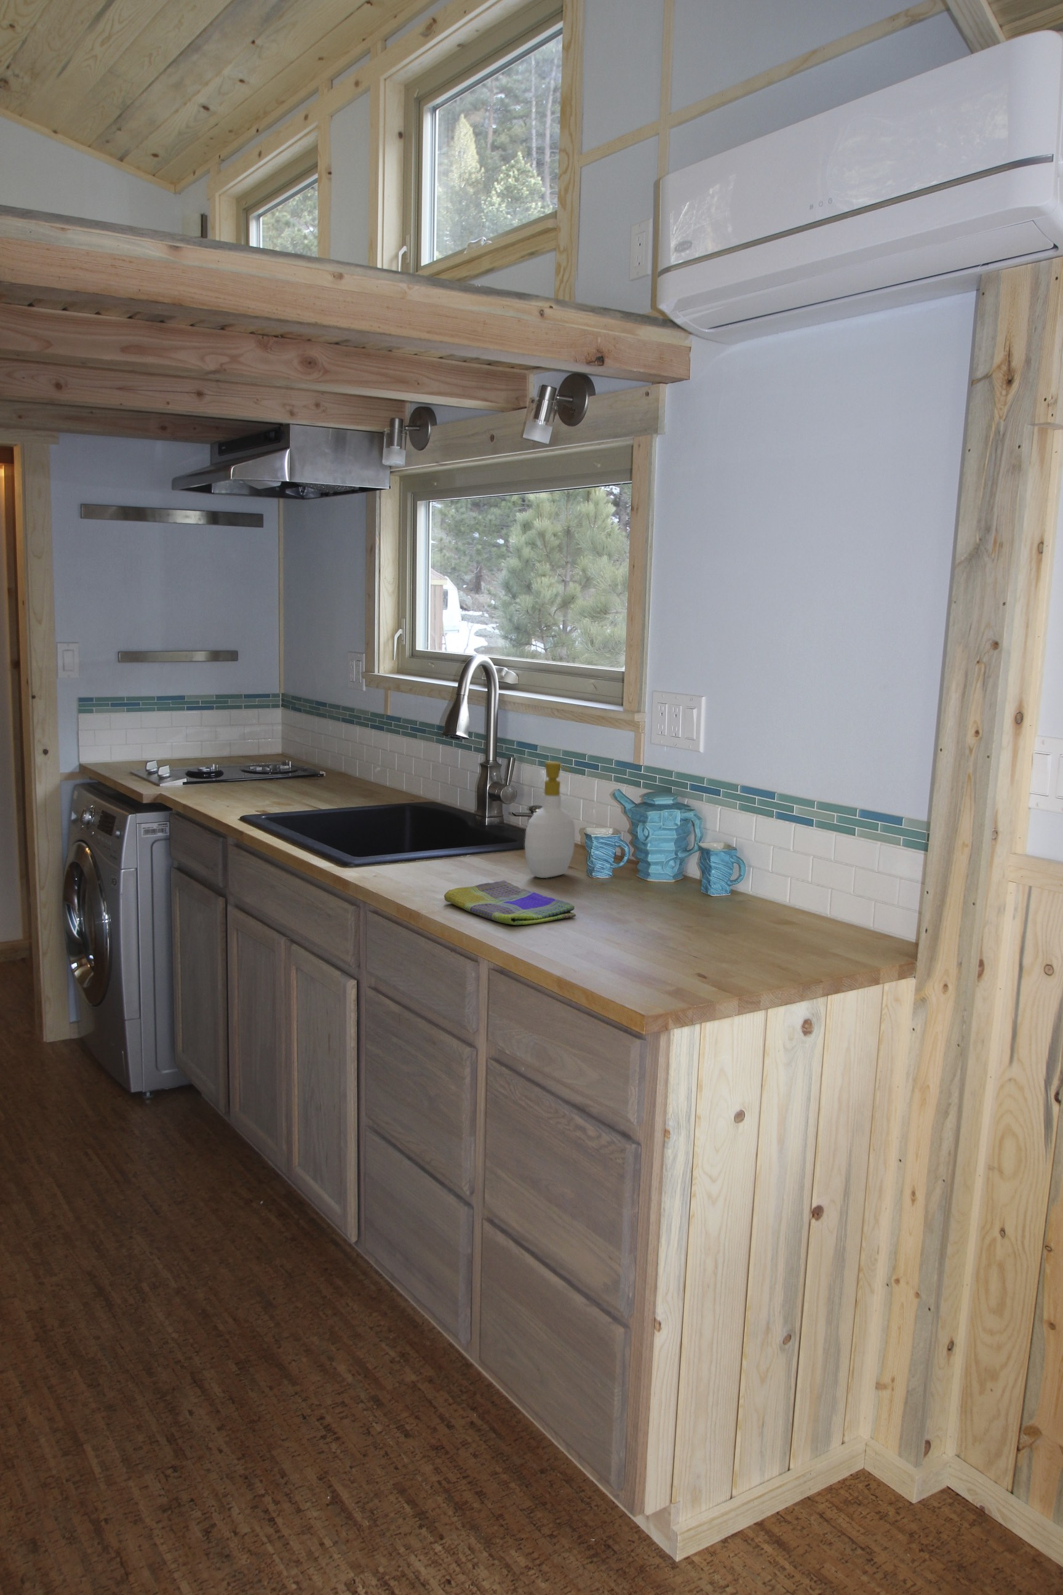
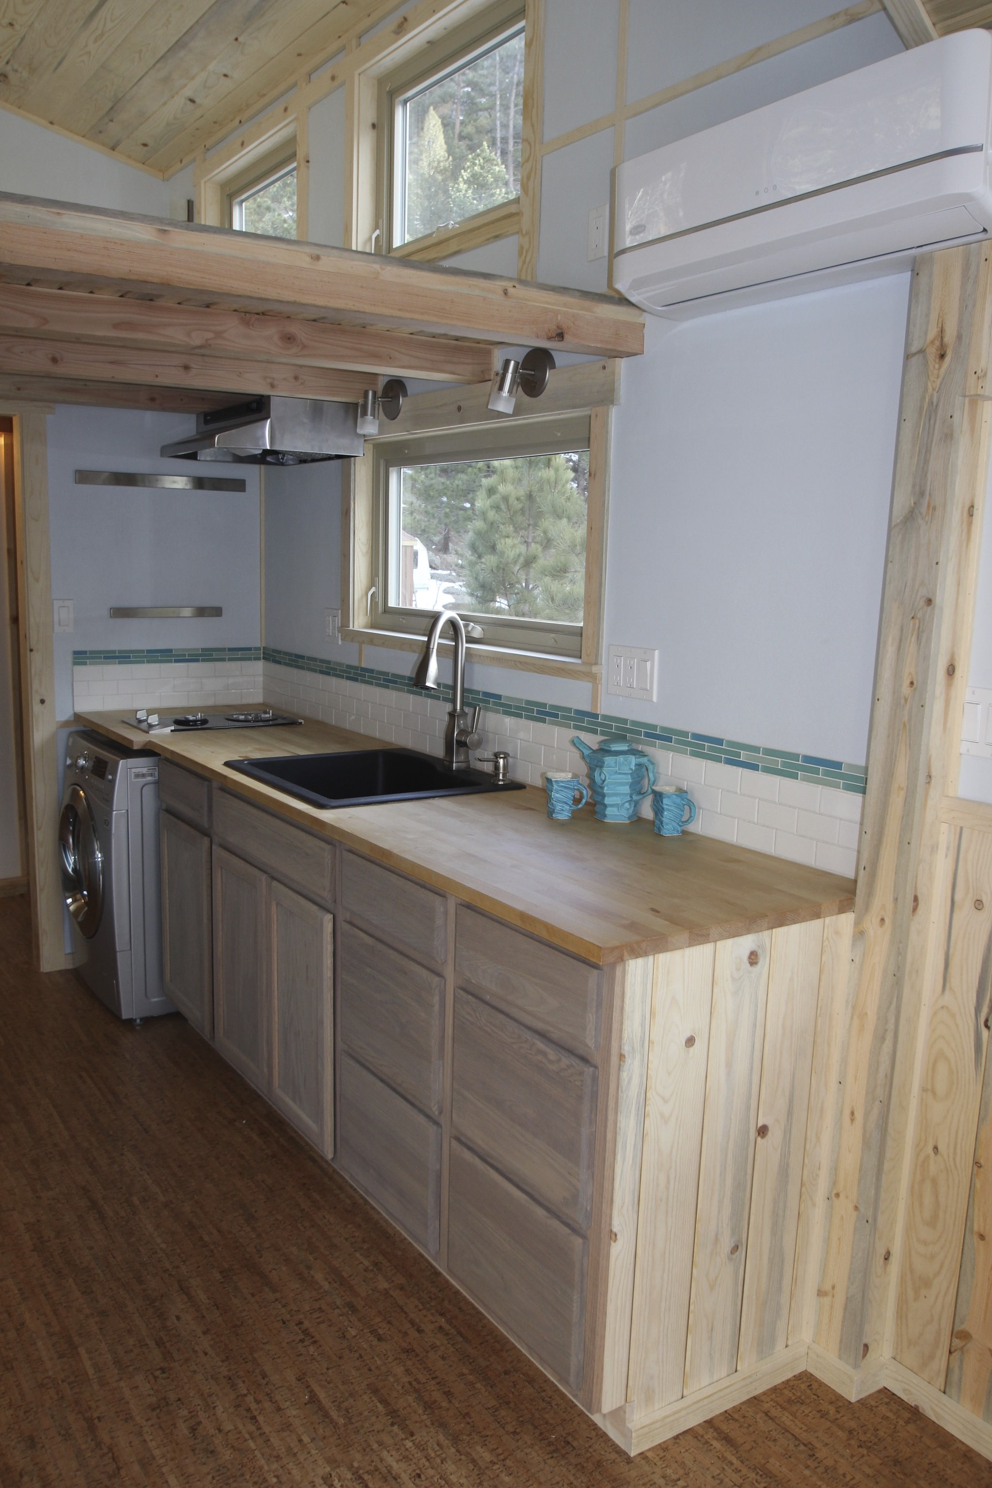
- soap bottle [524,761,575,878]
- dish towel [444,879,577,926]
